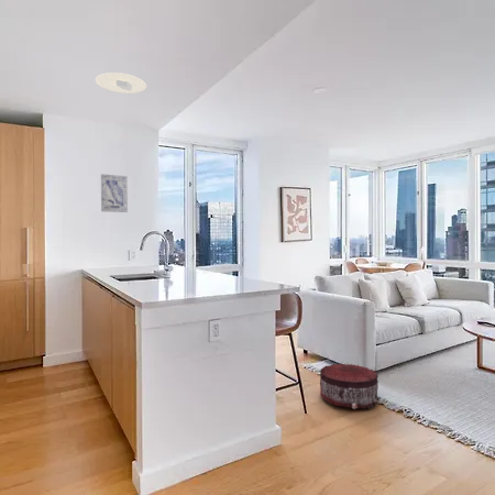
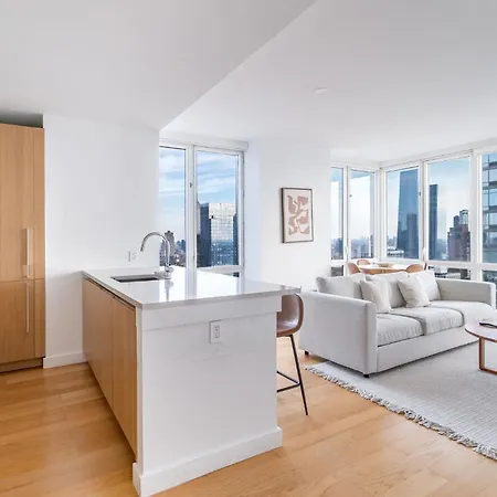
- pouf [319,363,380,410]
- wall art [100,173,129,213]
- recessed light [95,72,147,95]
